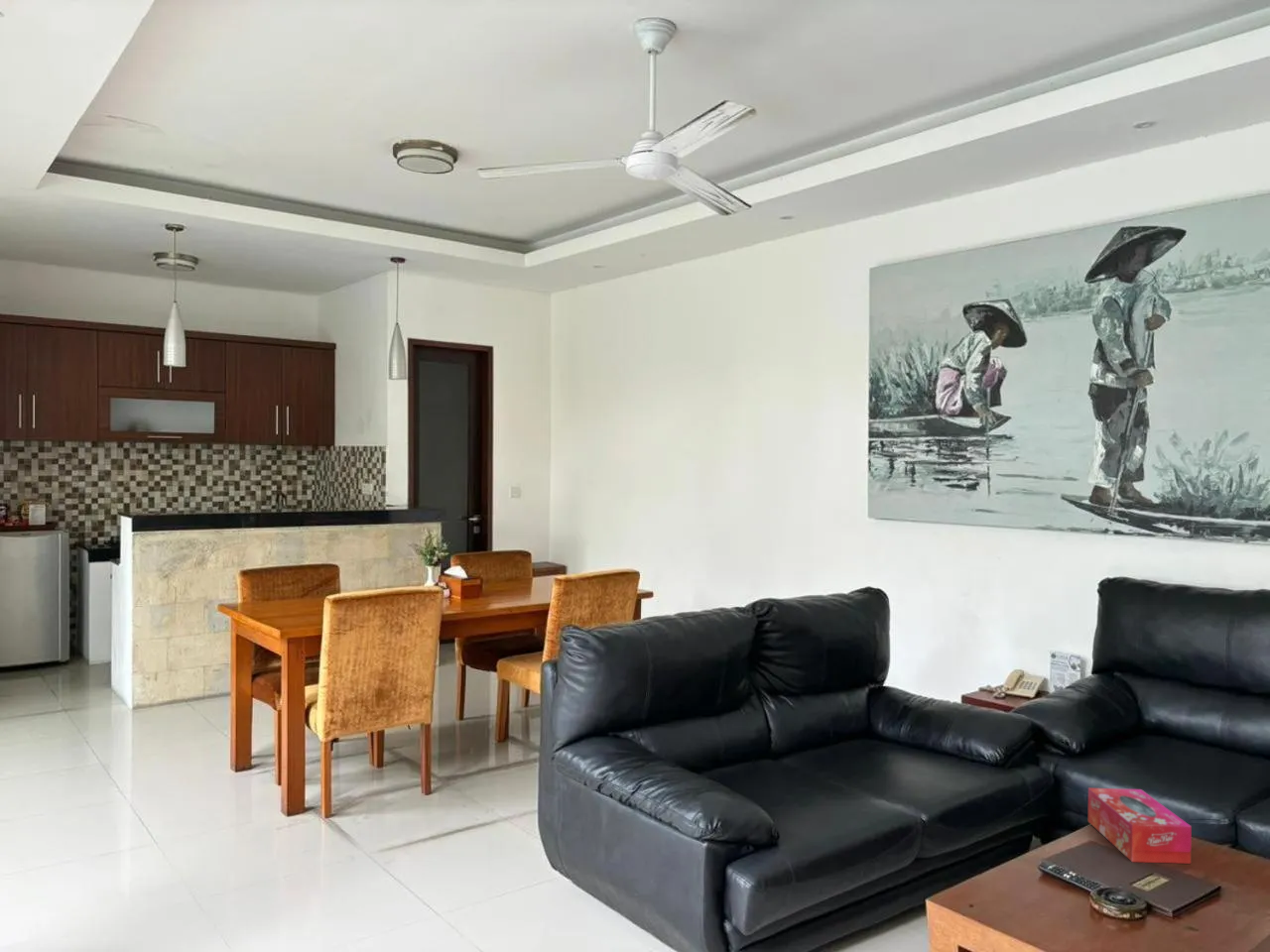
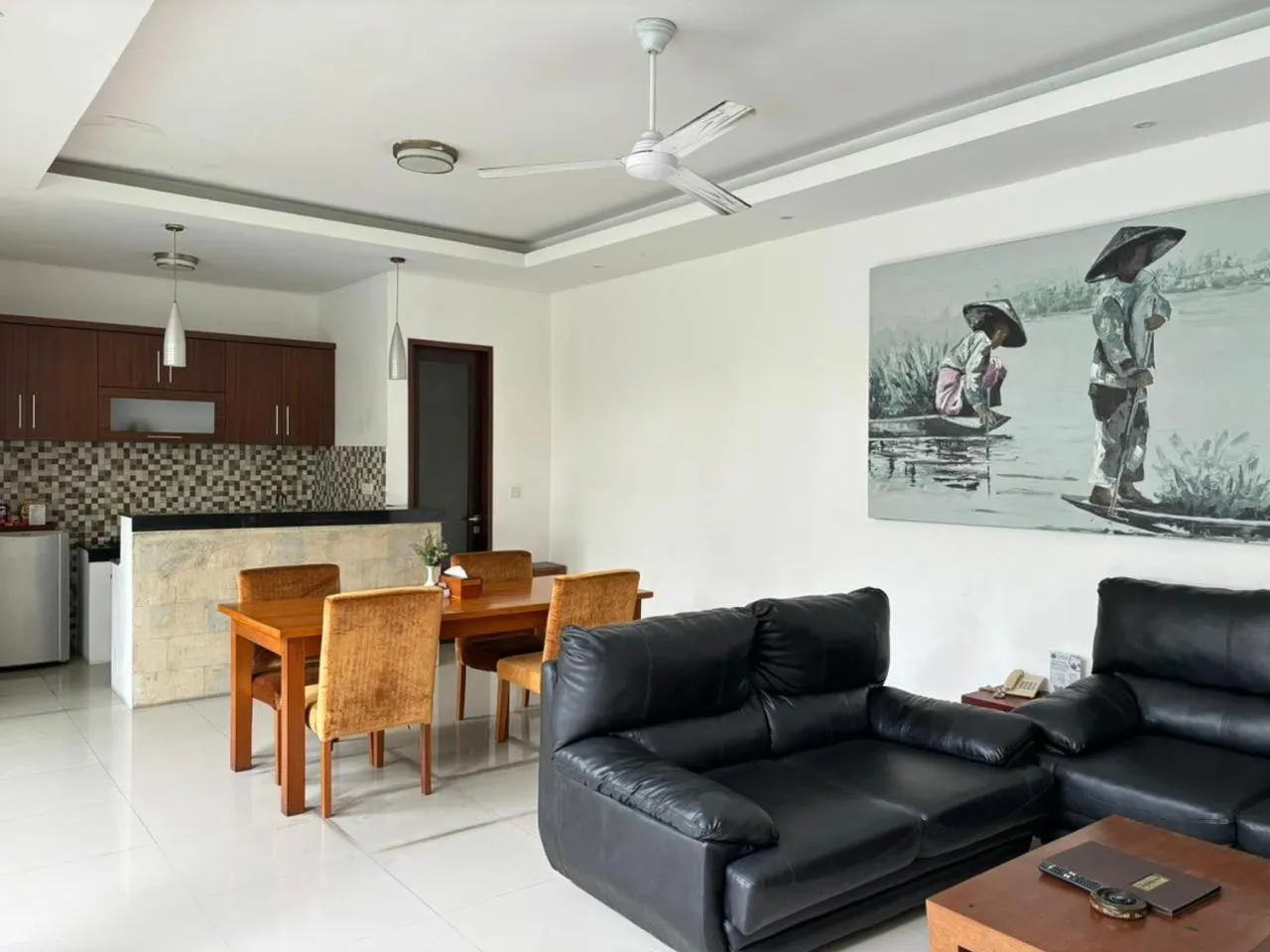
- tissue box [1087,787,1193,865]
